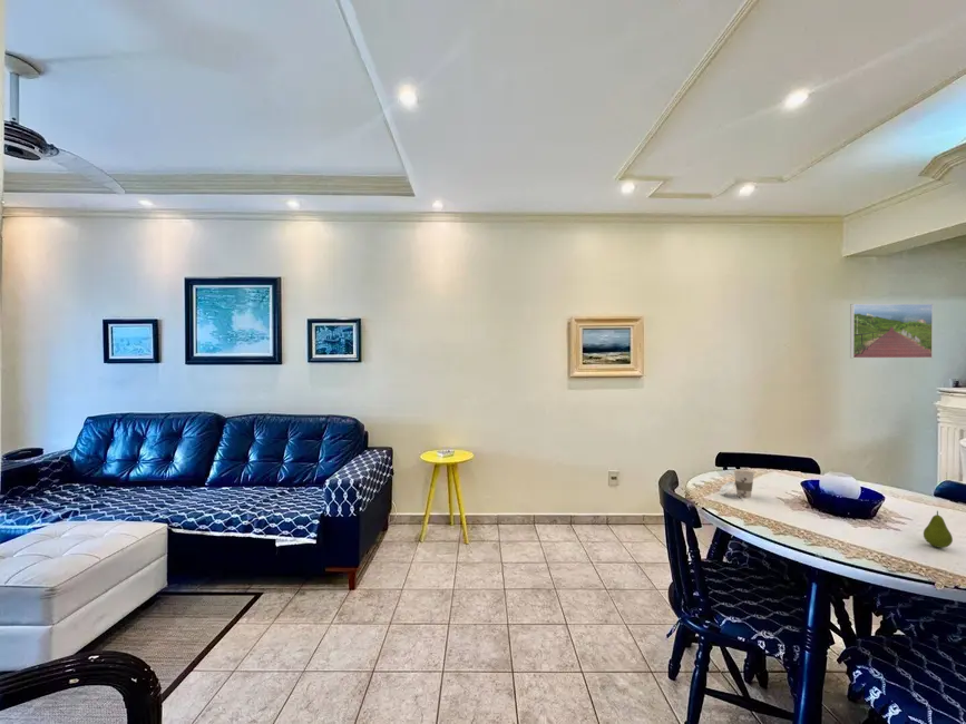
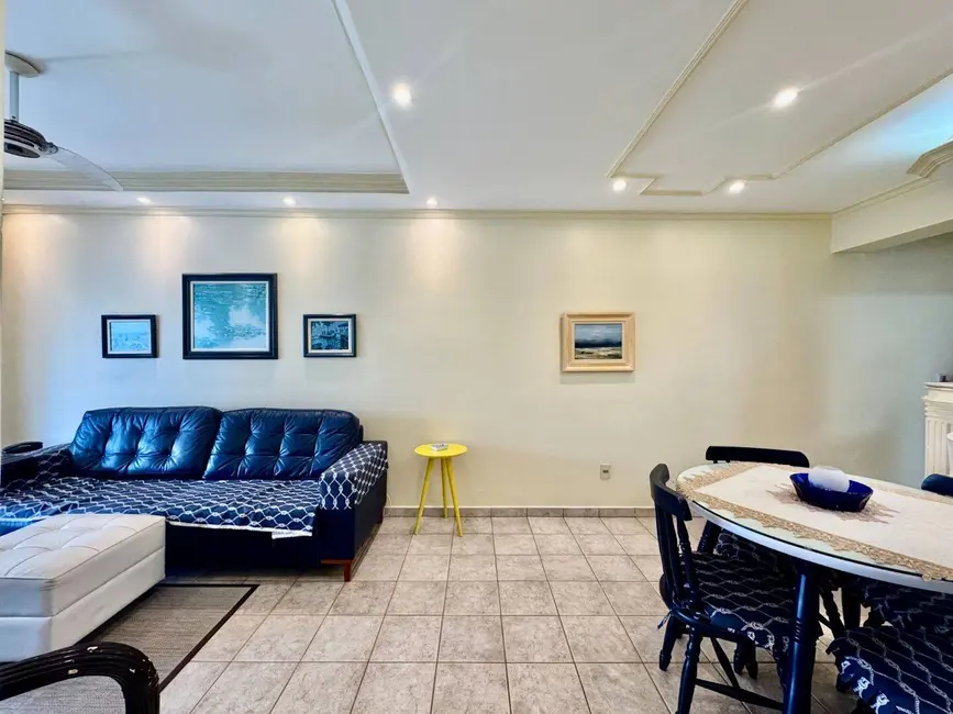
- cup [719,469,757,499]
- fruit [923,510,954,549]
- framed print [849,303,934,359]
